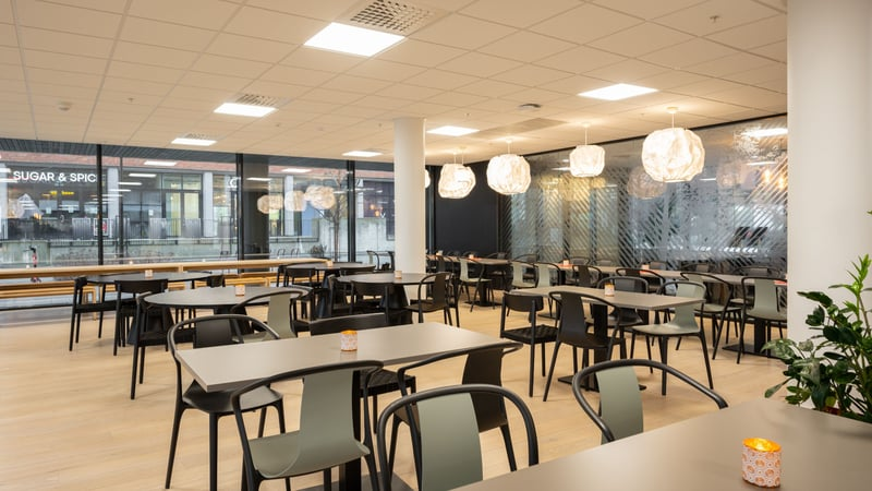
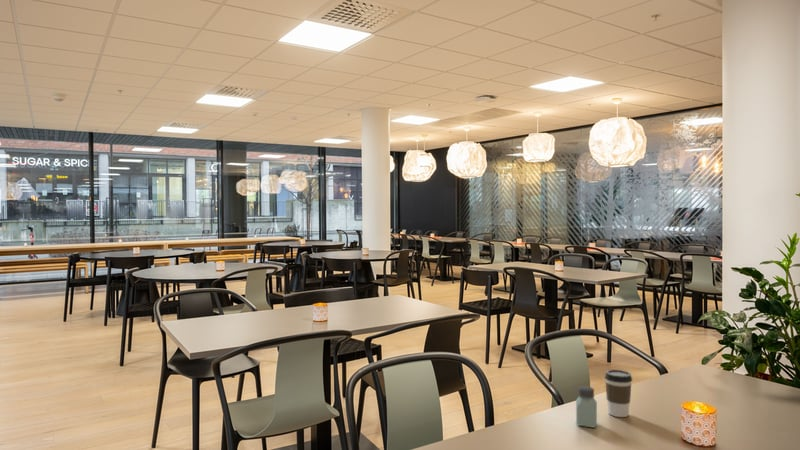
+ saltshaker [575,385,598,429]
+ coffee cup [604,369,633,418]
